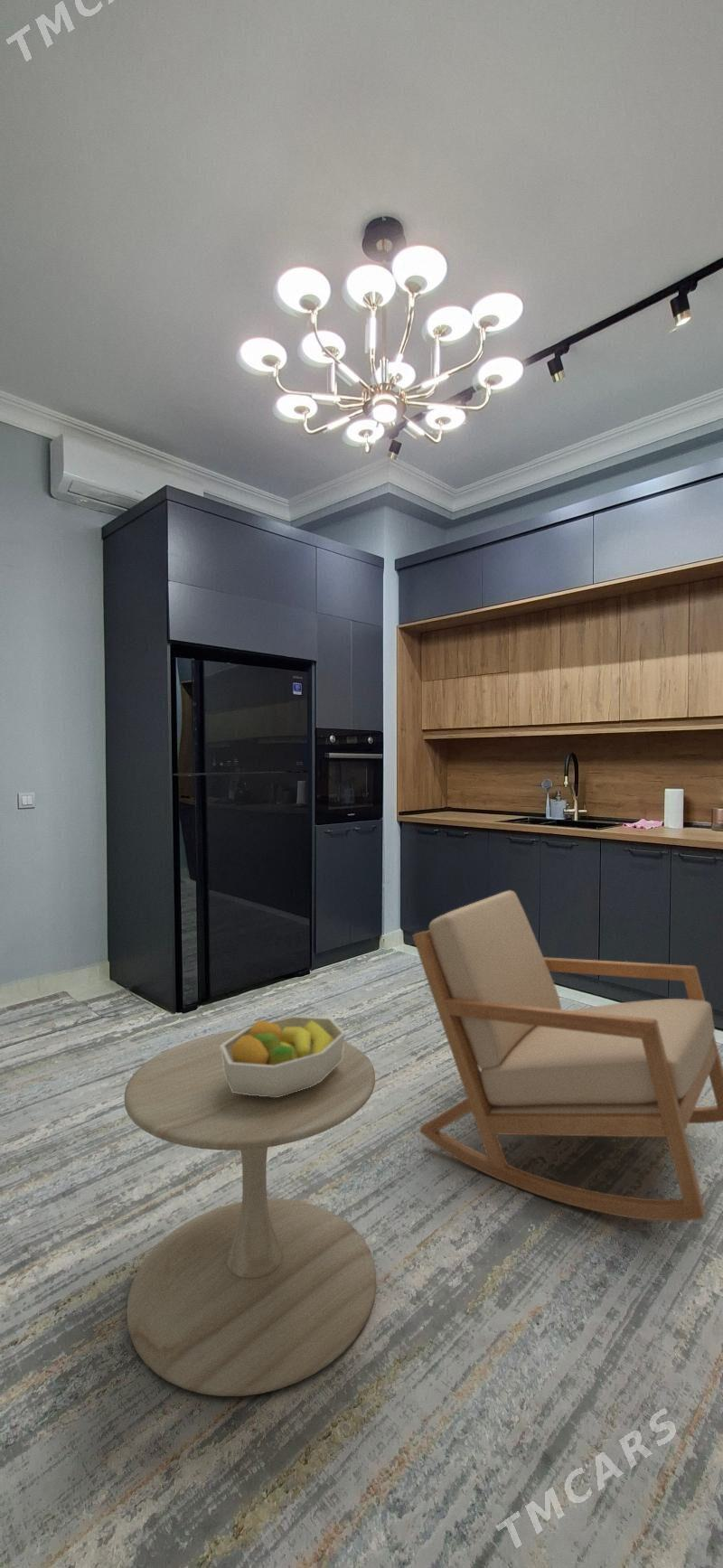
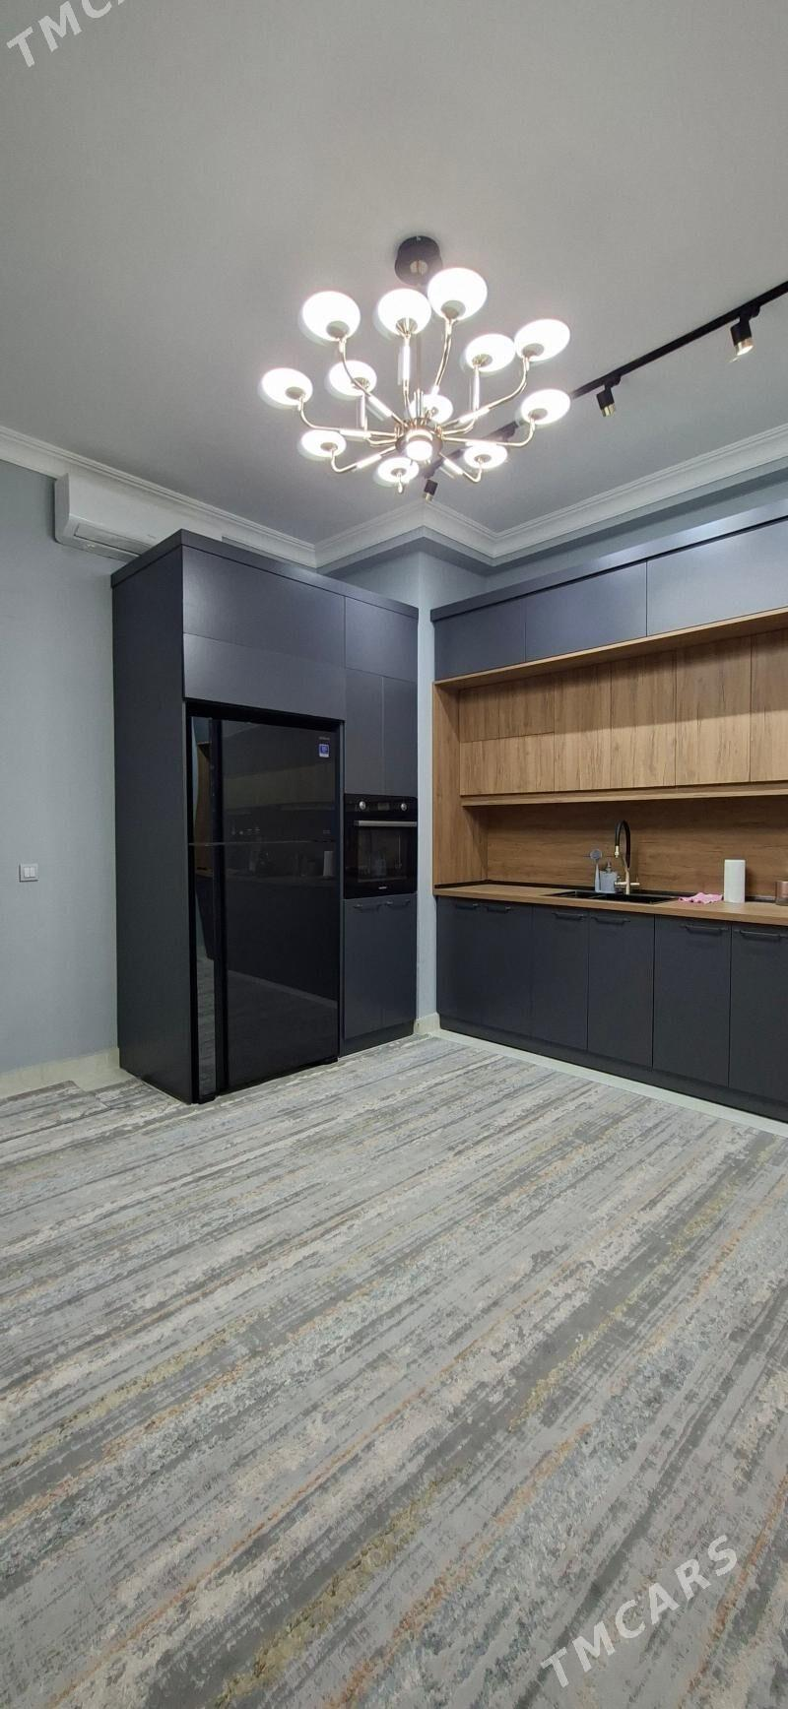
- fruit bowl [221,1015,346,1097]
- chair [411,889,723,1222]
- side table [124,1028,377,1397]
